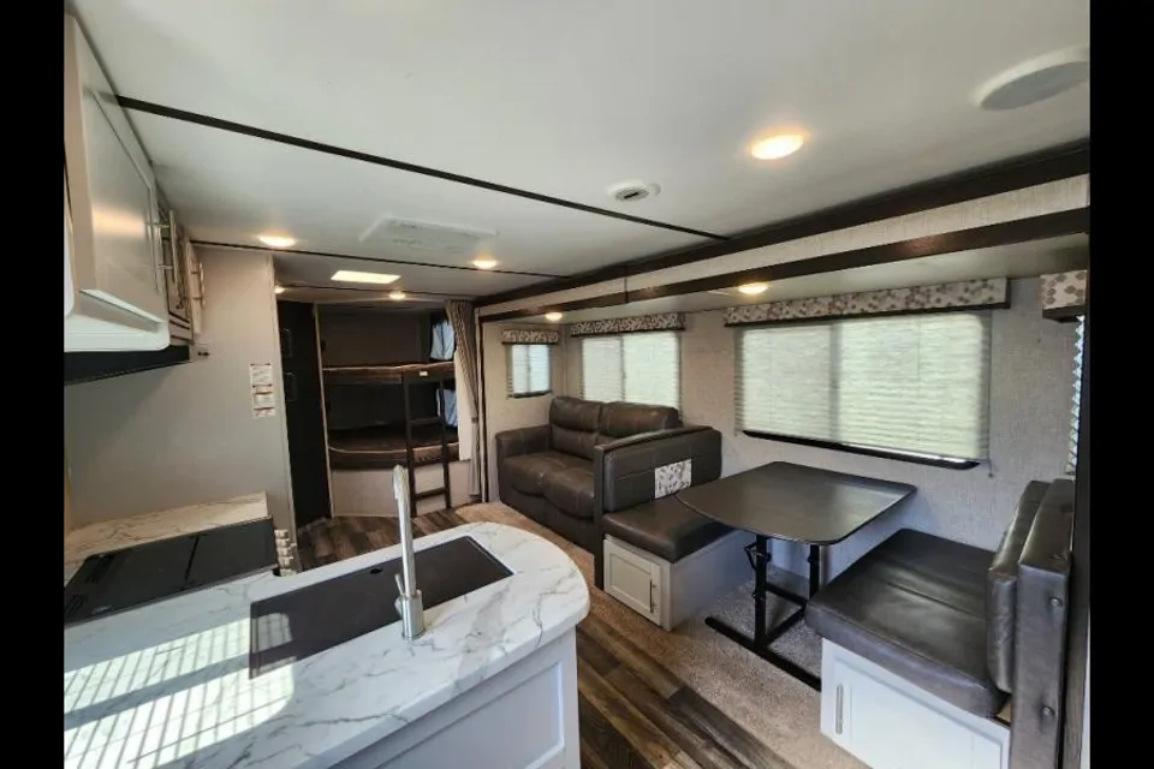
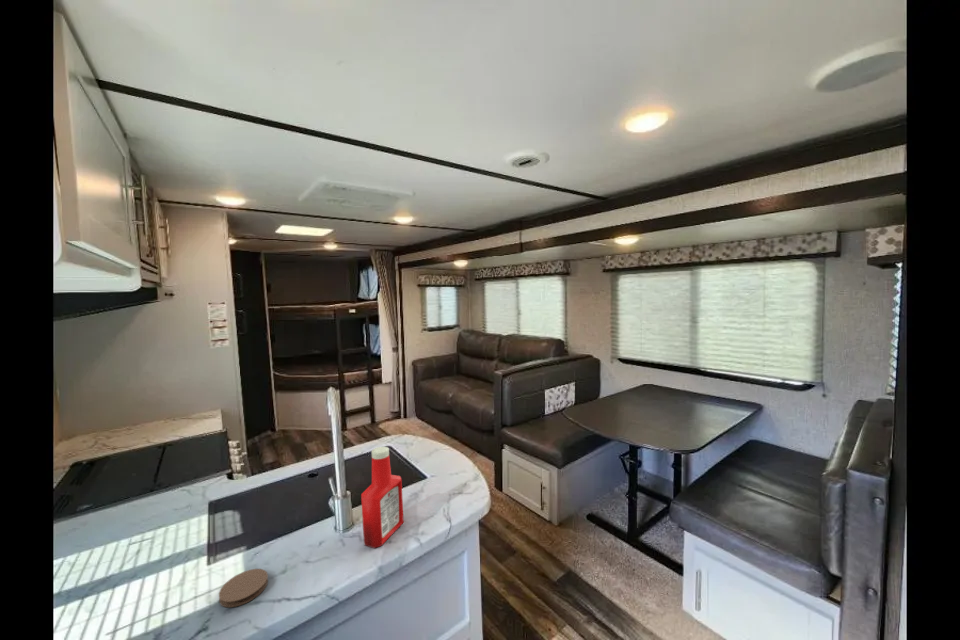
+ coaster [218,568,269,608]
+ soap bottle [360,446,405,549]
